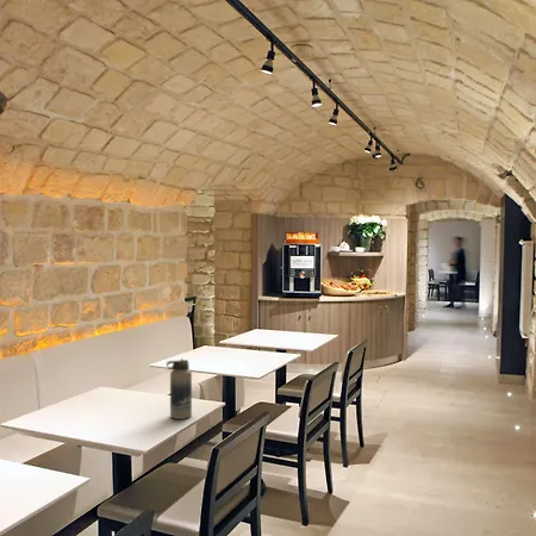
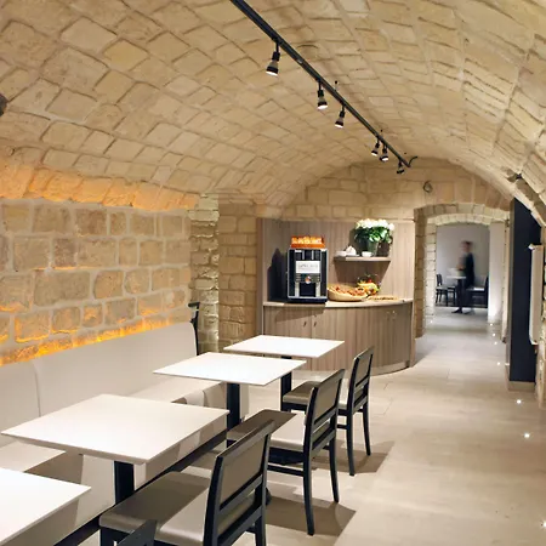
- water bottle [166,357,193,420]
